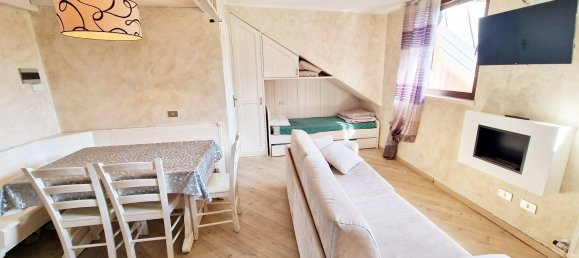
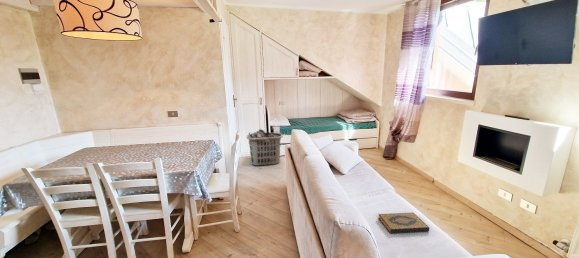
+ clothes hamper [246,128,284,167]
+ hardback book [377,212,430,234]
